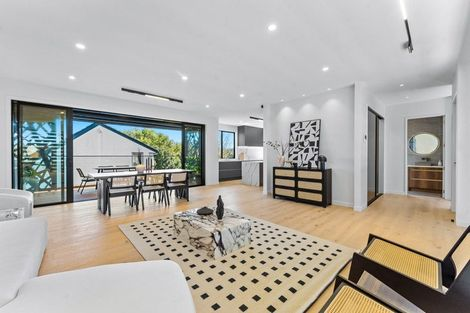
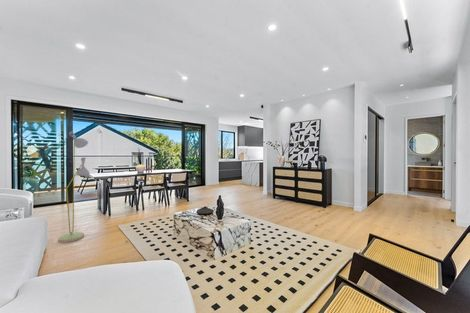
+ floor lamp [57,130,91,243]
